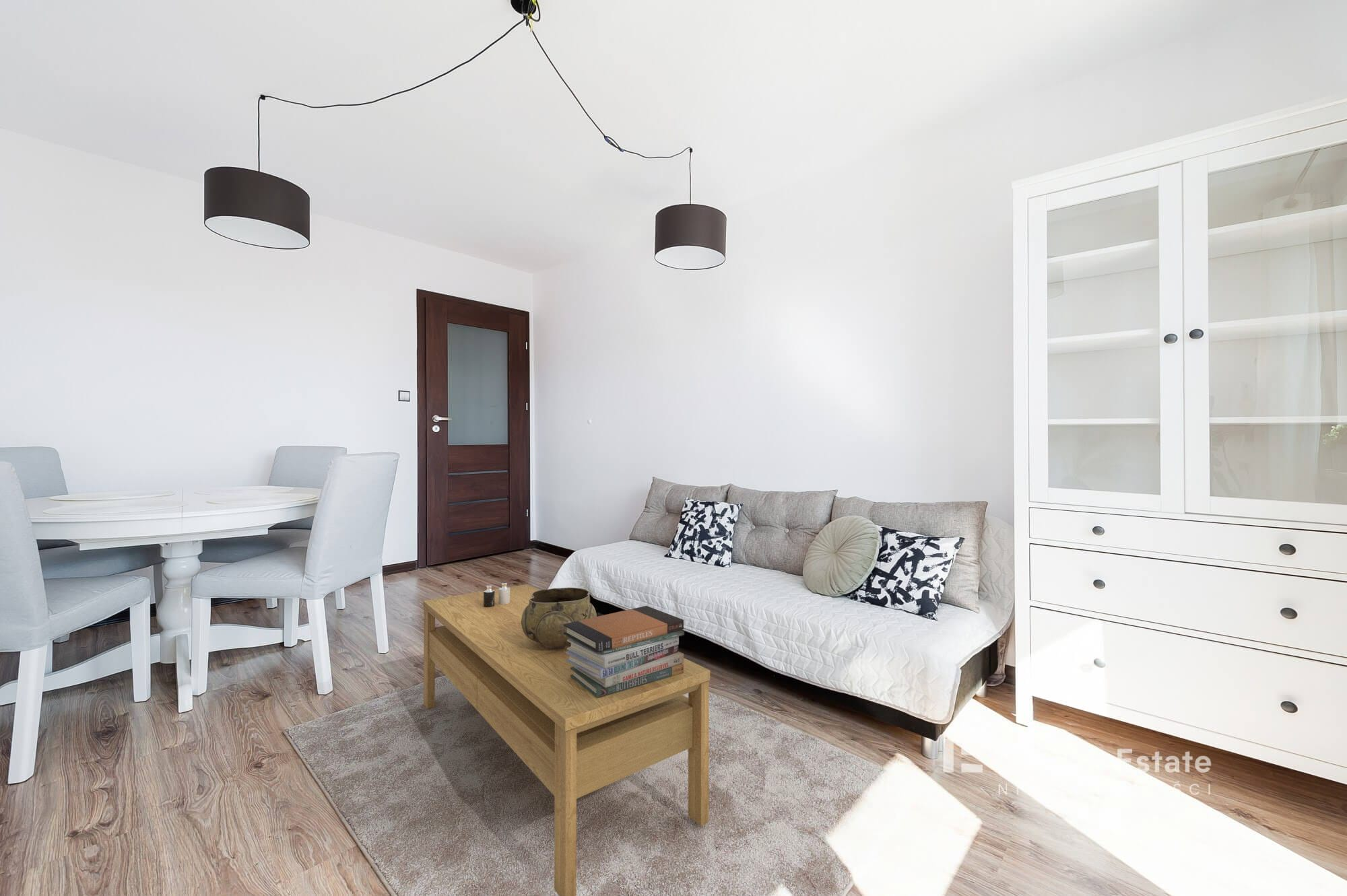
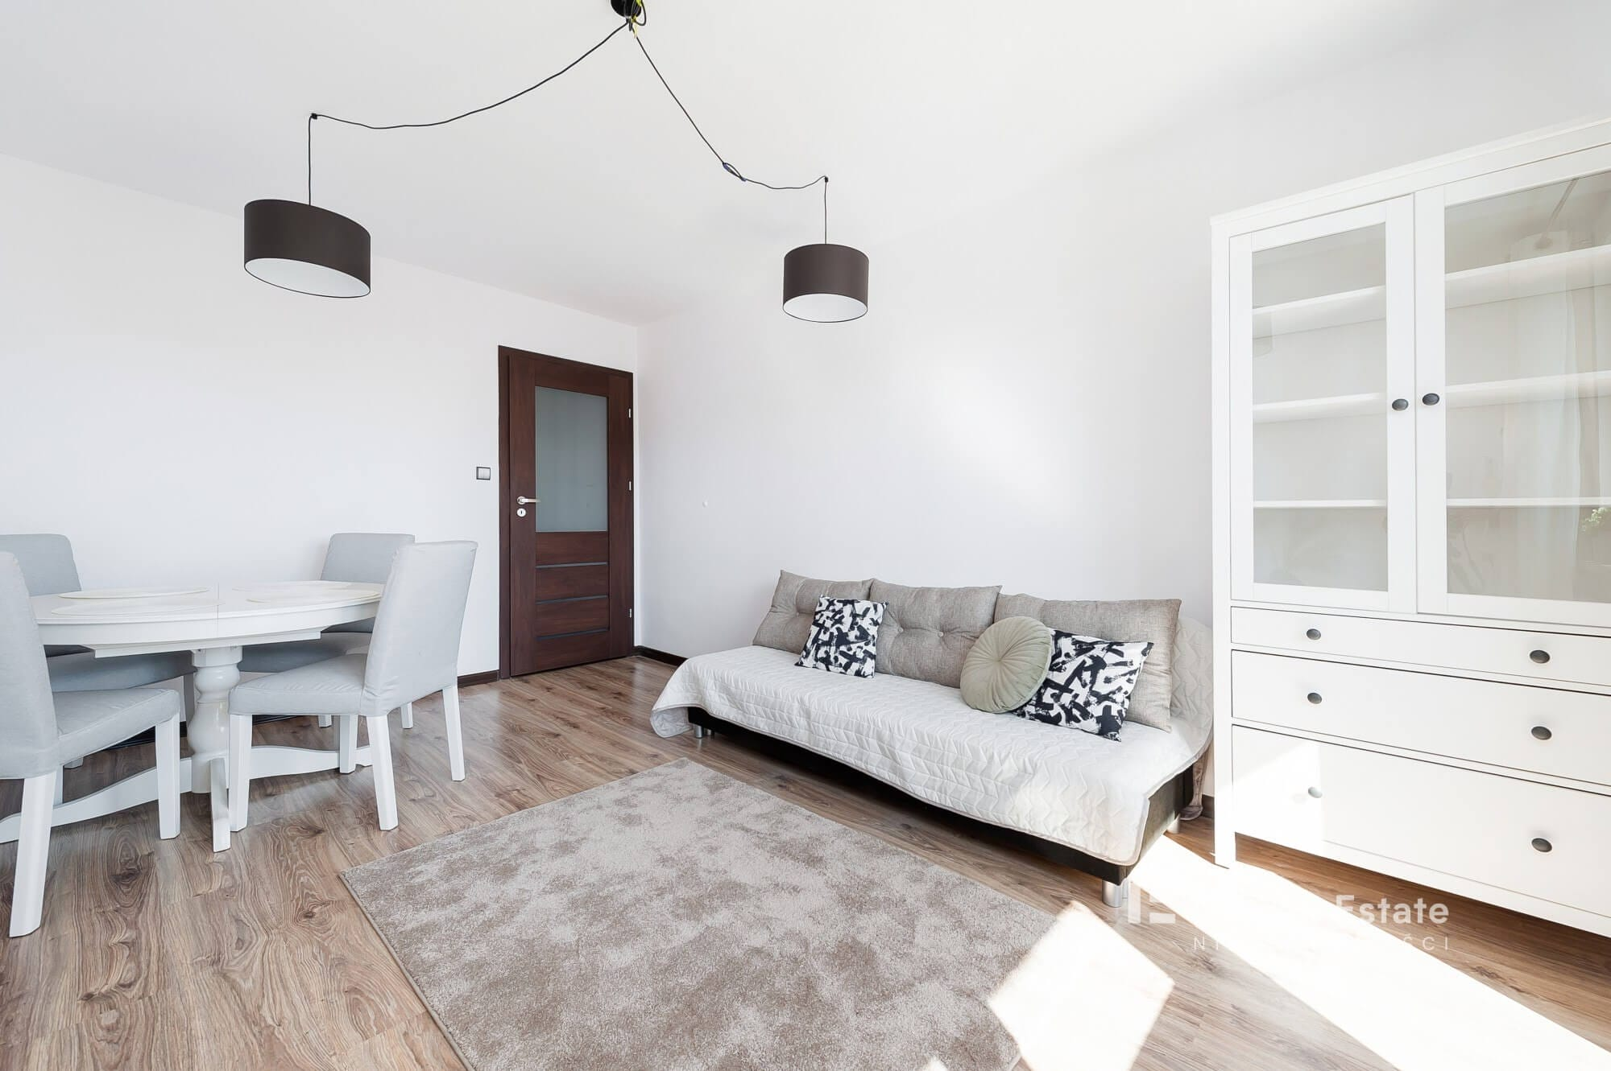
- coffee table [422,584,711,896]
- decorative bowl [521,587,597,648]
- candle [484,582,510,607]
- book stack [563,605,685,698]
